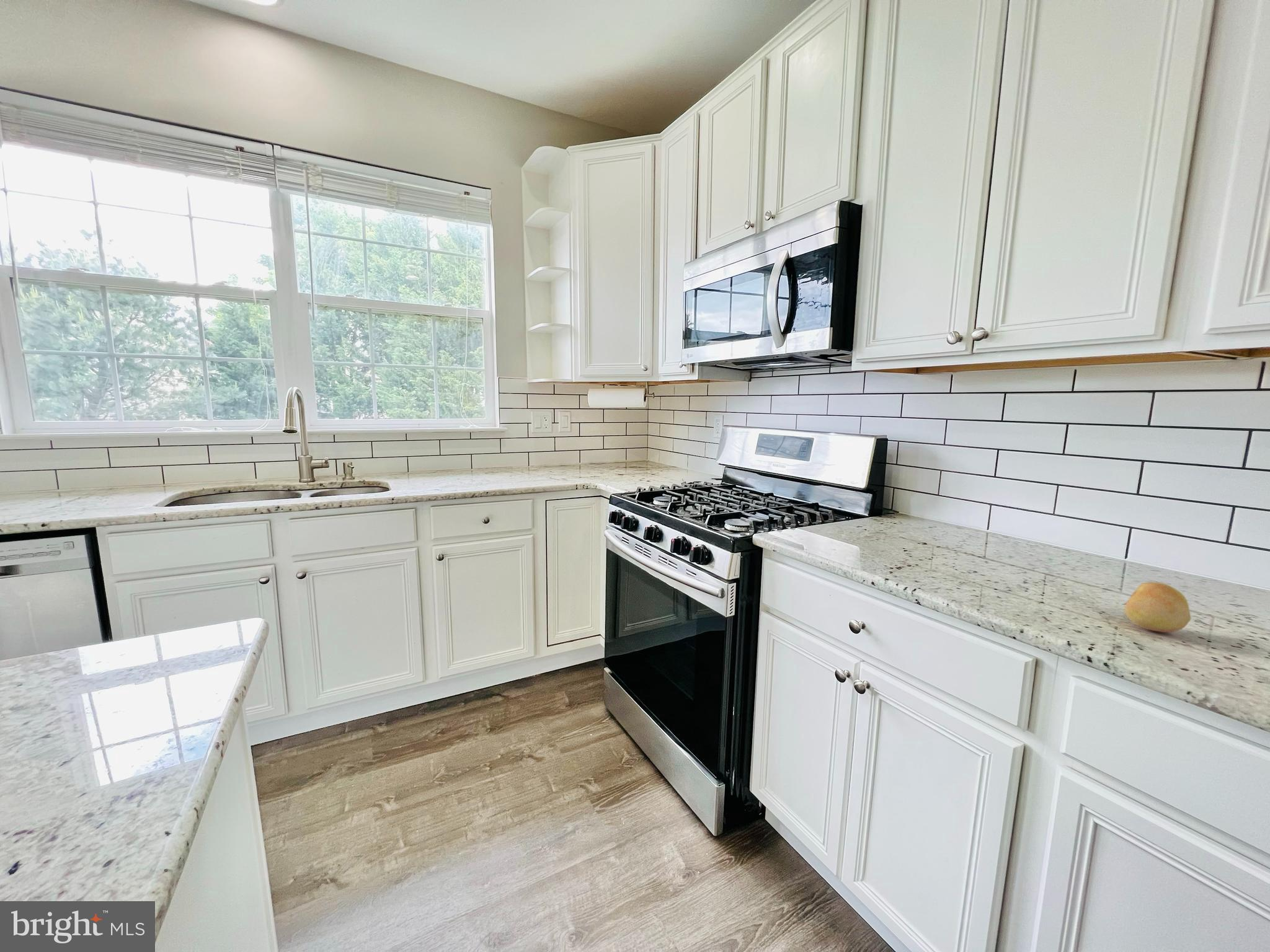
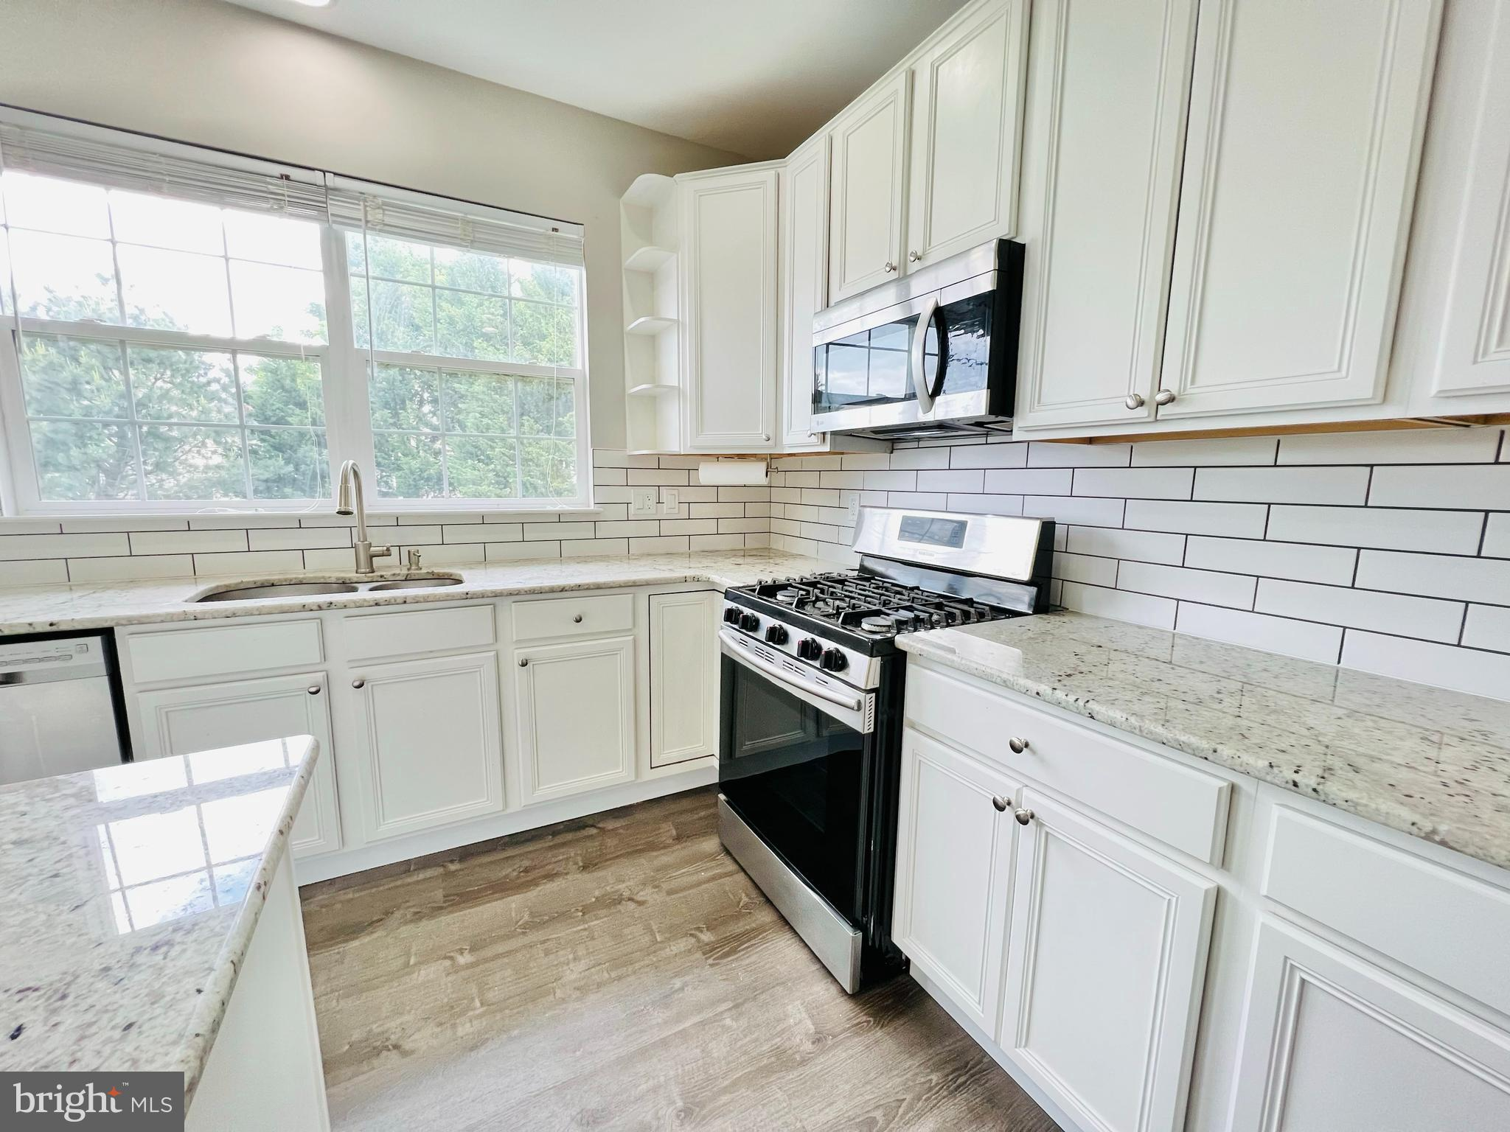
- fruit [1124,581,1191,633]
